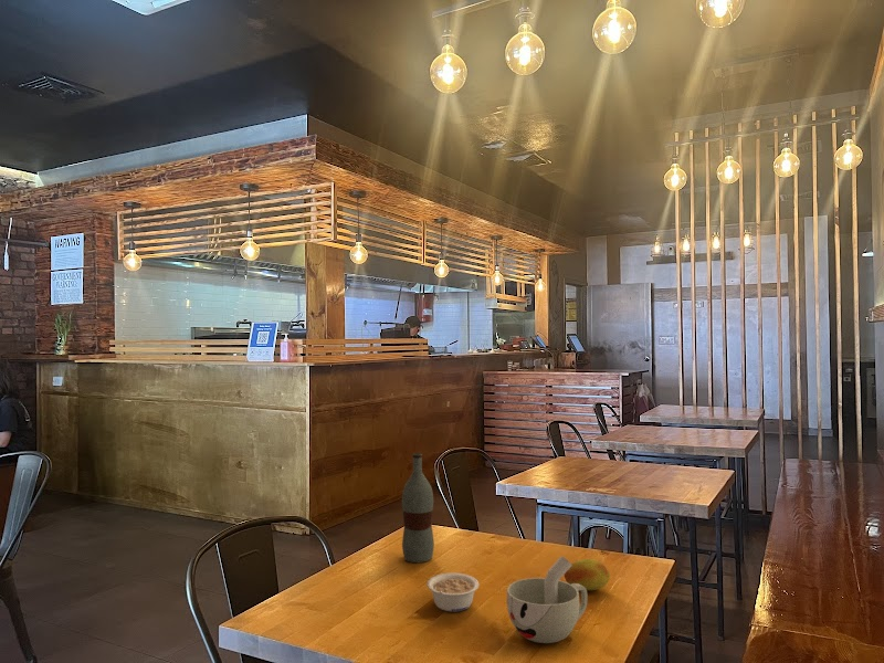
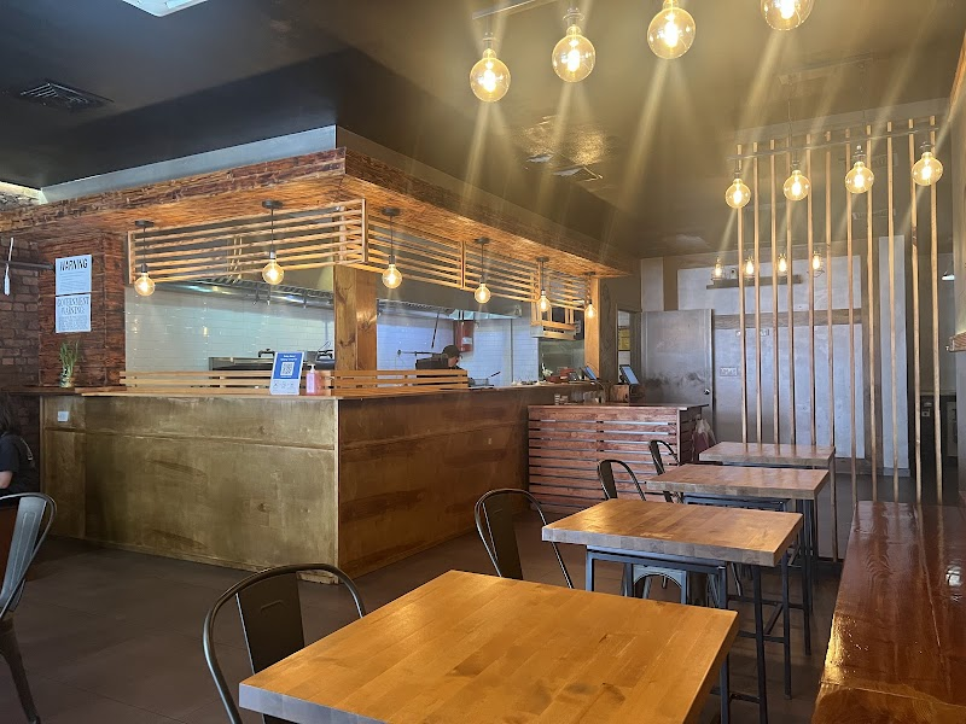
- bottle [401,452,435,564]
- cup [506,555,589,644]
- legume [427,572,480,612]
- fruit [564,558,611,591]
